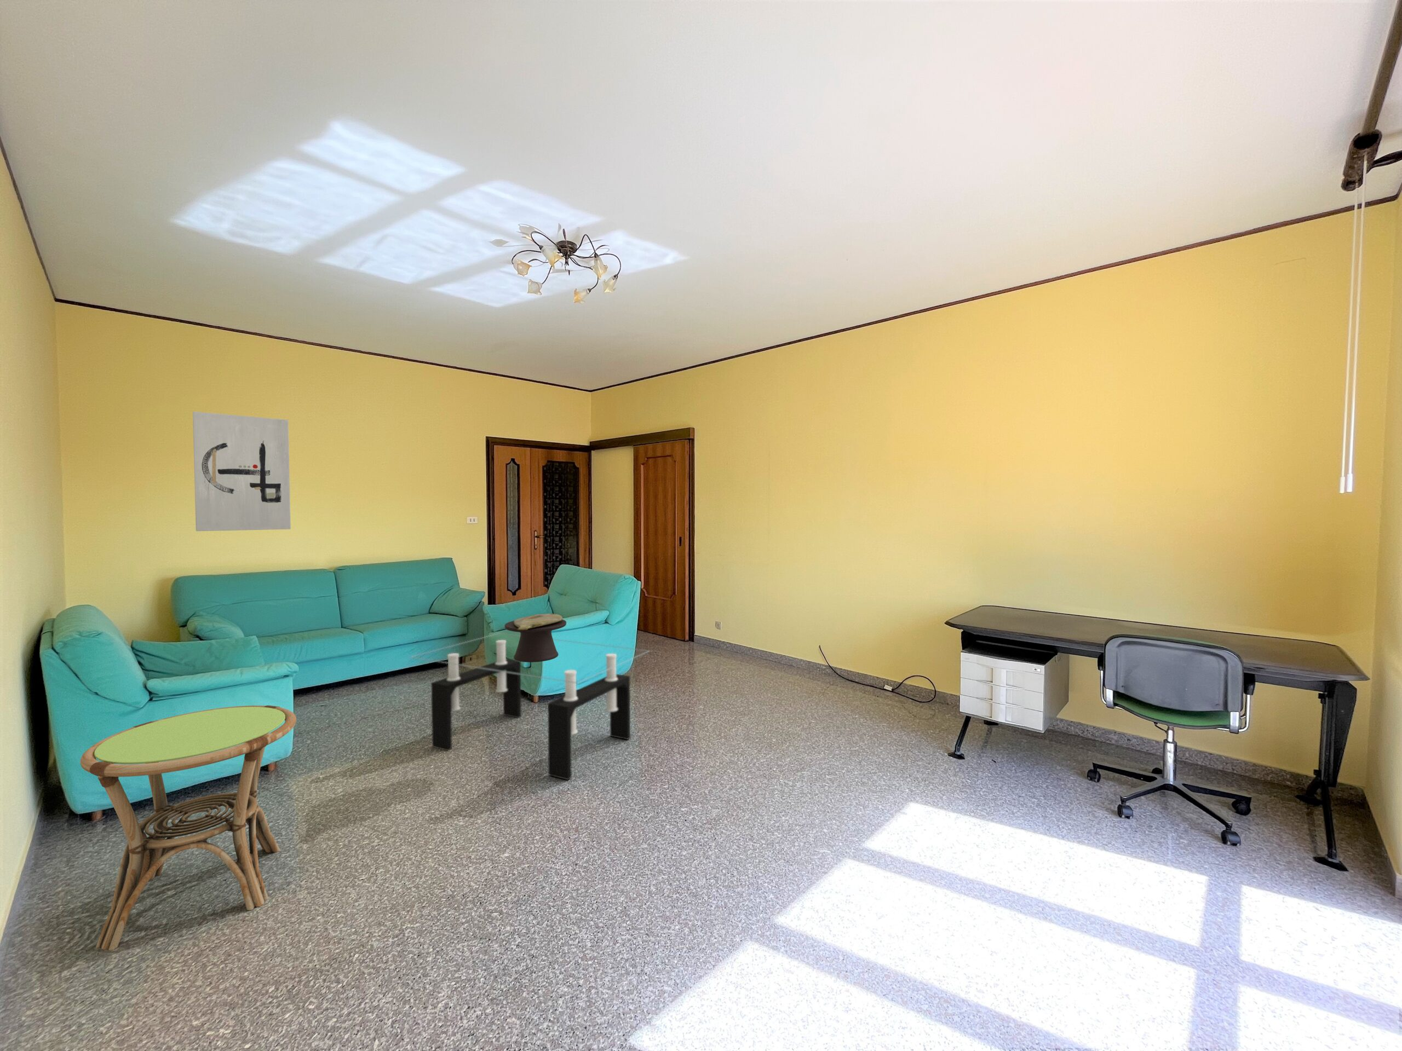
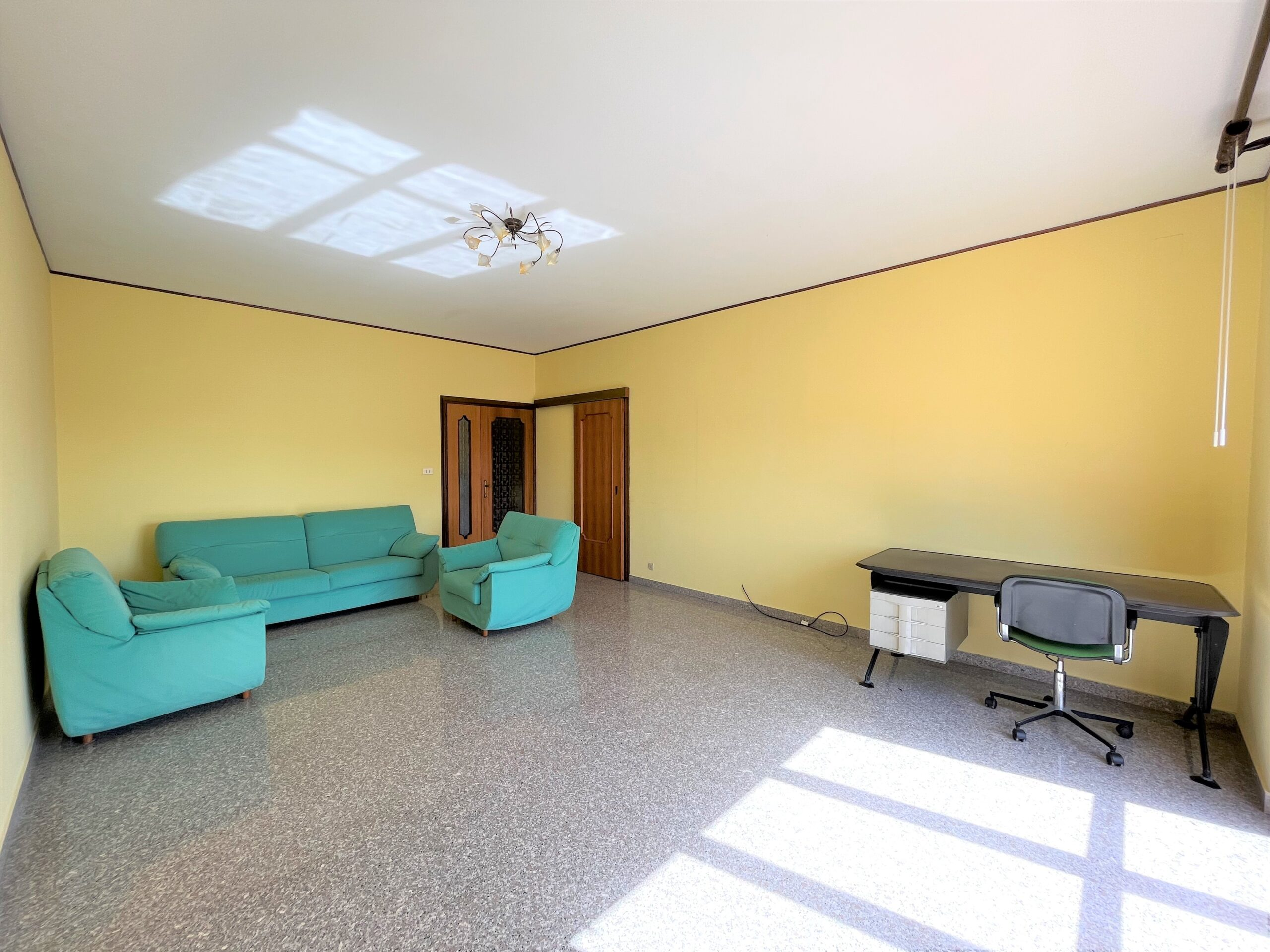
- coffee table [410,633,650,781]
- side table [79,705,297,952]
- wall art [192,411,291,531]
- decorative bowl [504,613,566,662]
